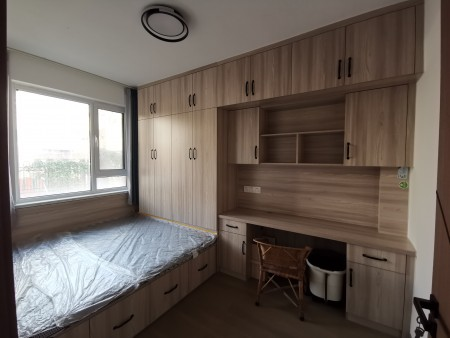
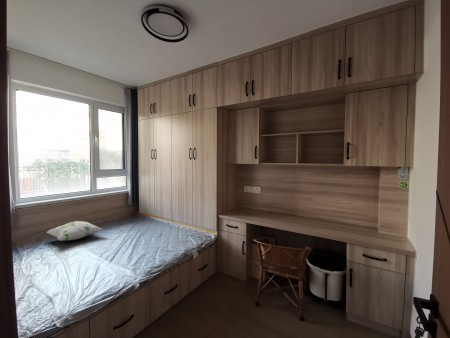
+ decorative pillow [46,220,103,242]
